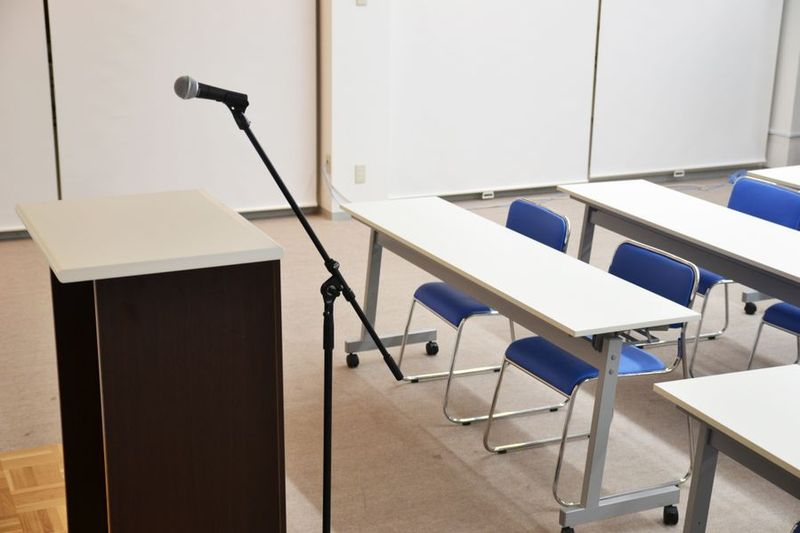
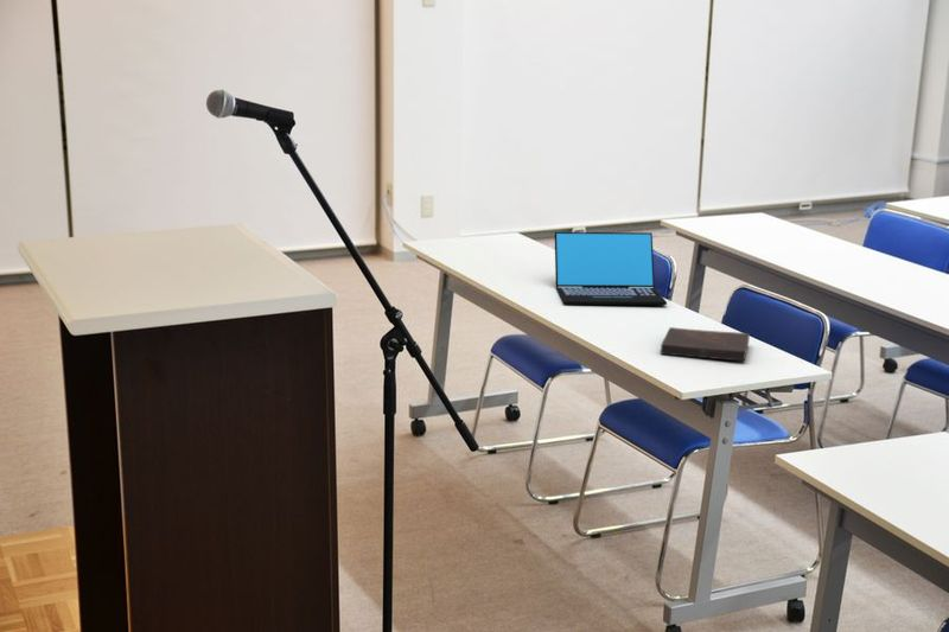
+ book [660,326,751,363]
+ laptop [554,231,668,306]
